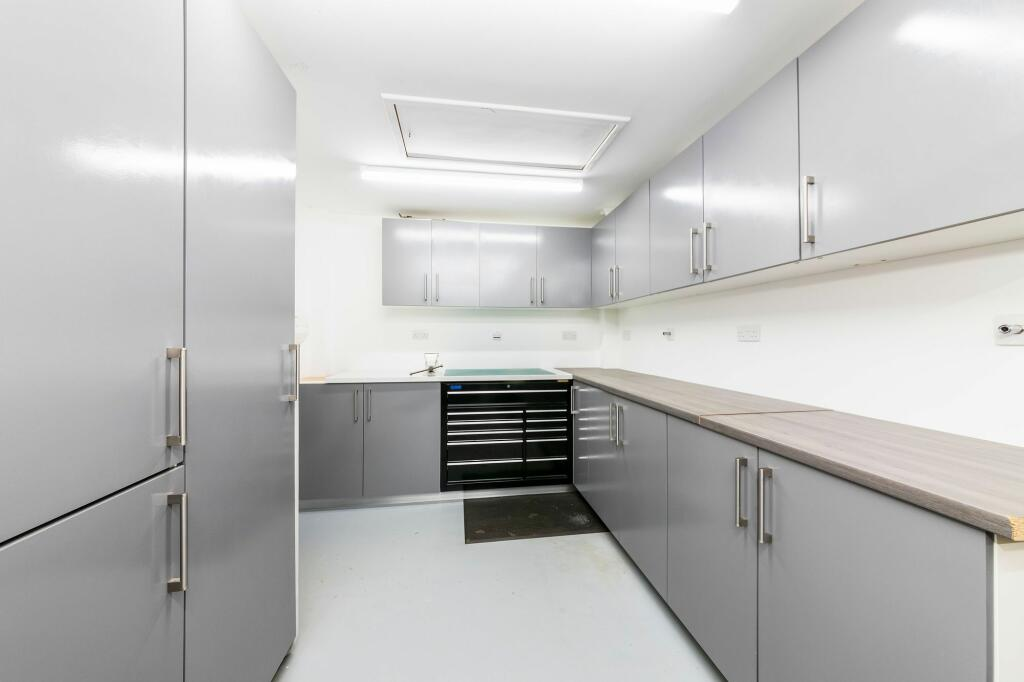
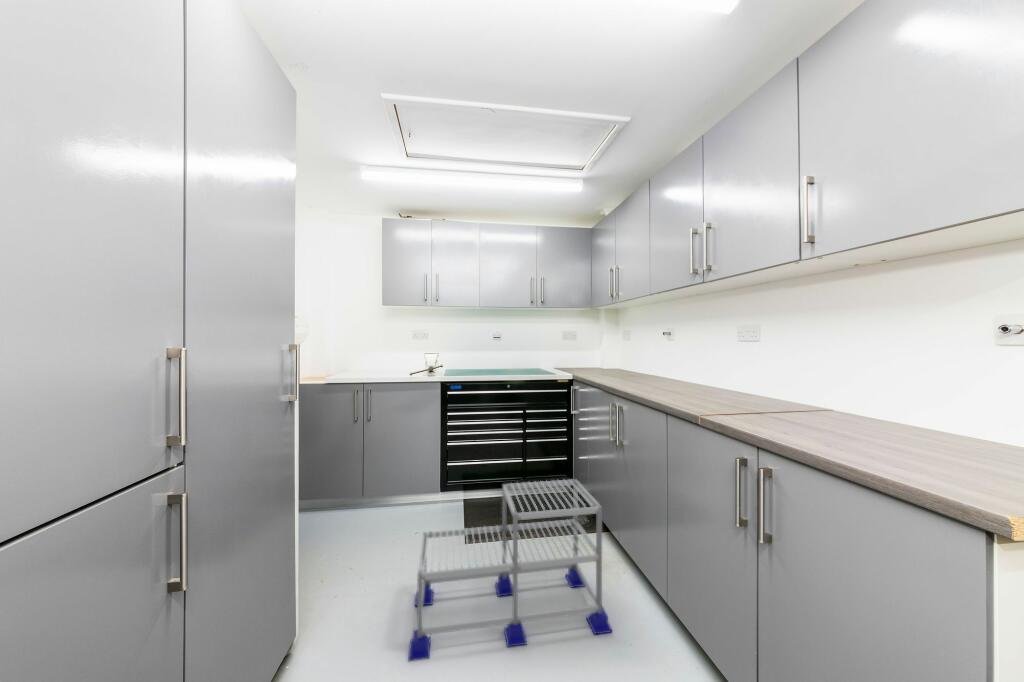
+ step stool [407,478,613,662]
